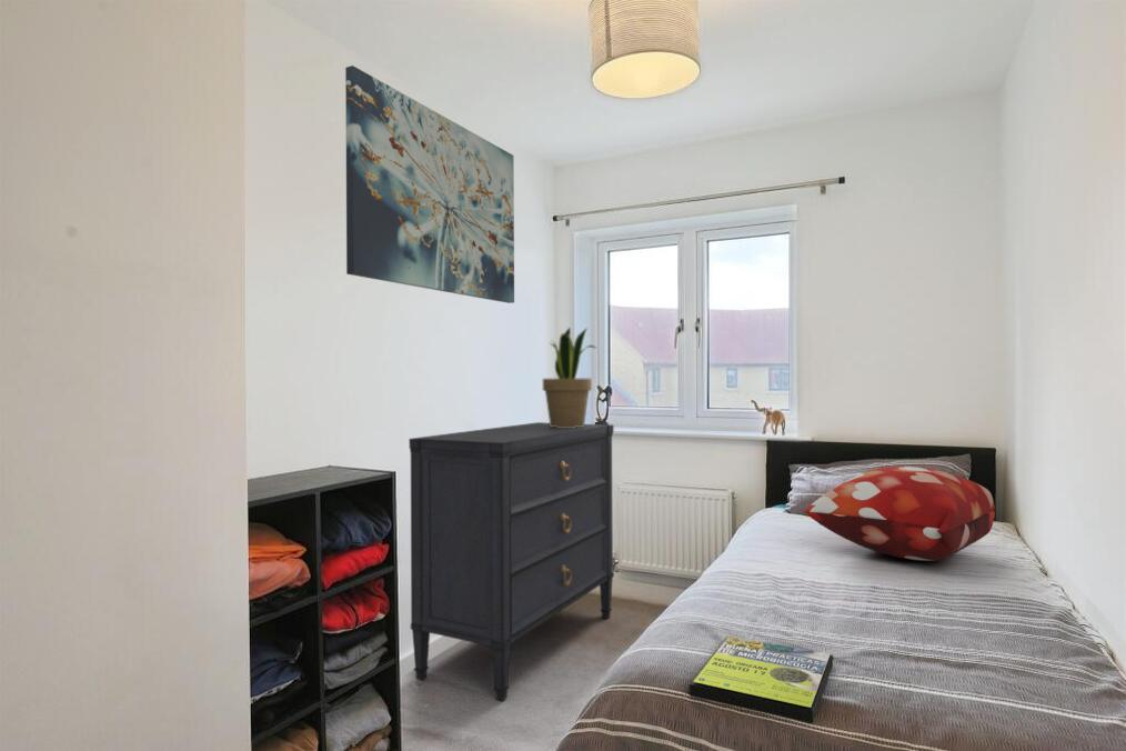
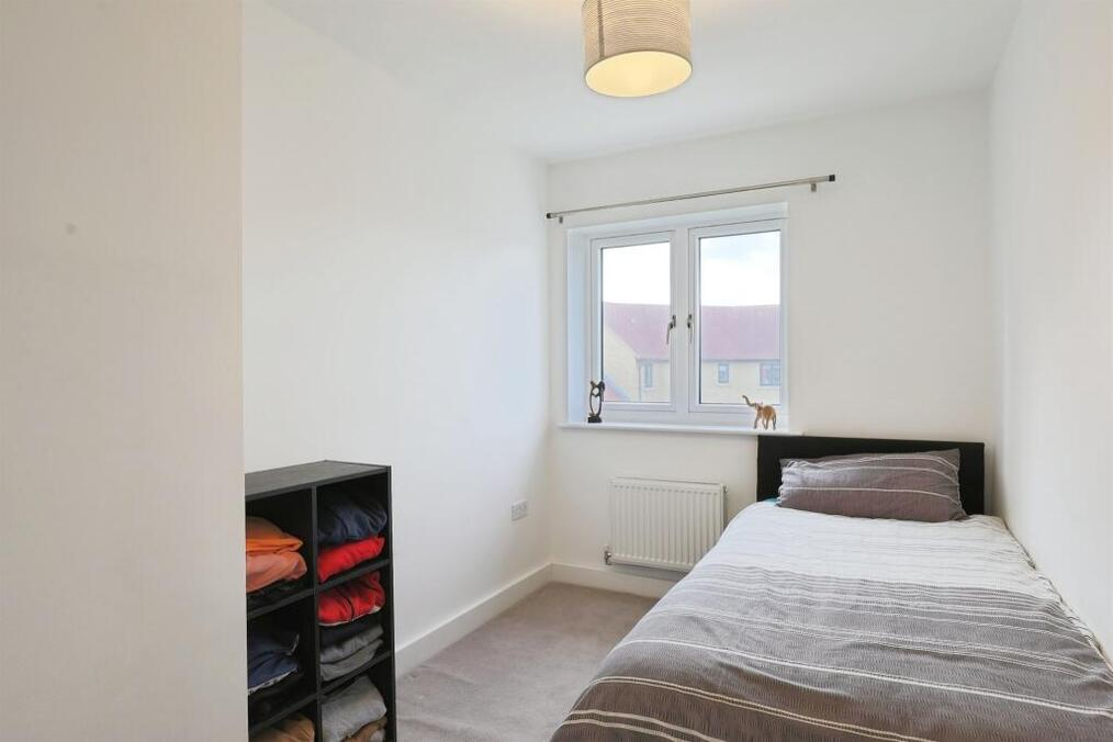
- decorative pillow [804,465,996,562]
- potted plant [542,327,597,428]
- wall art [344,64,515,304]
- dresser [408,421,615,702]
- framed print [688,635,834,724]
